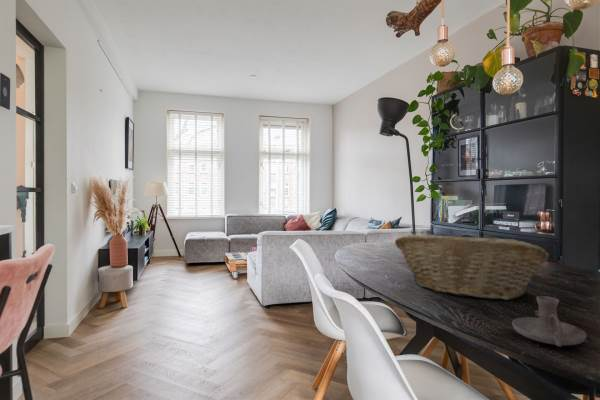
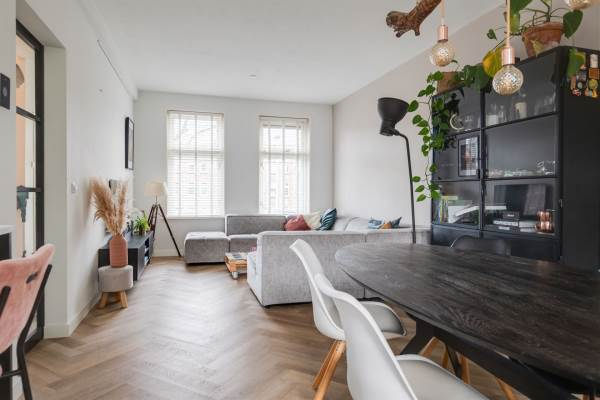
- fruit basket [394,233,550,301]
- candle holder [511,295,588,348]
